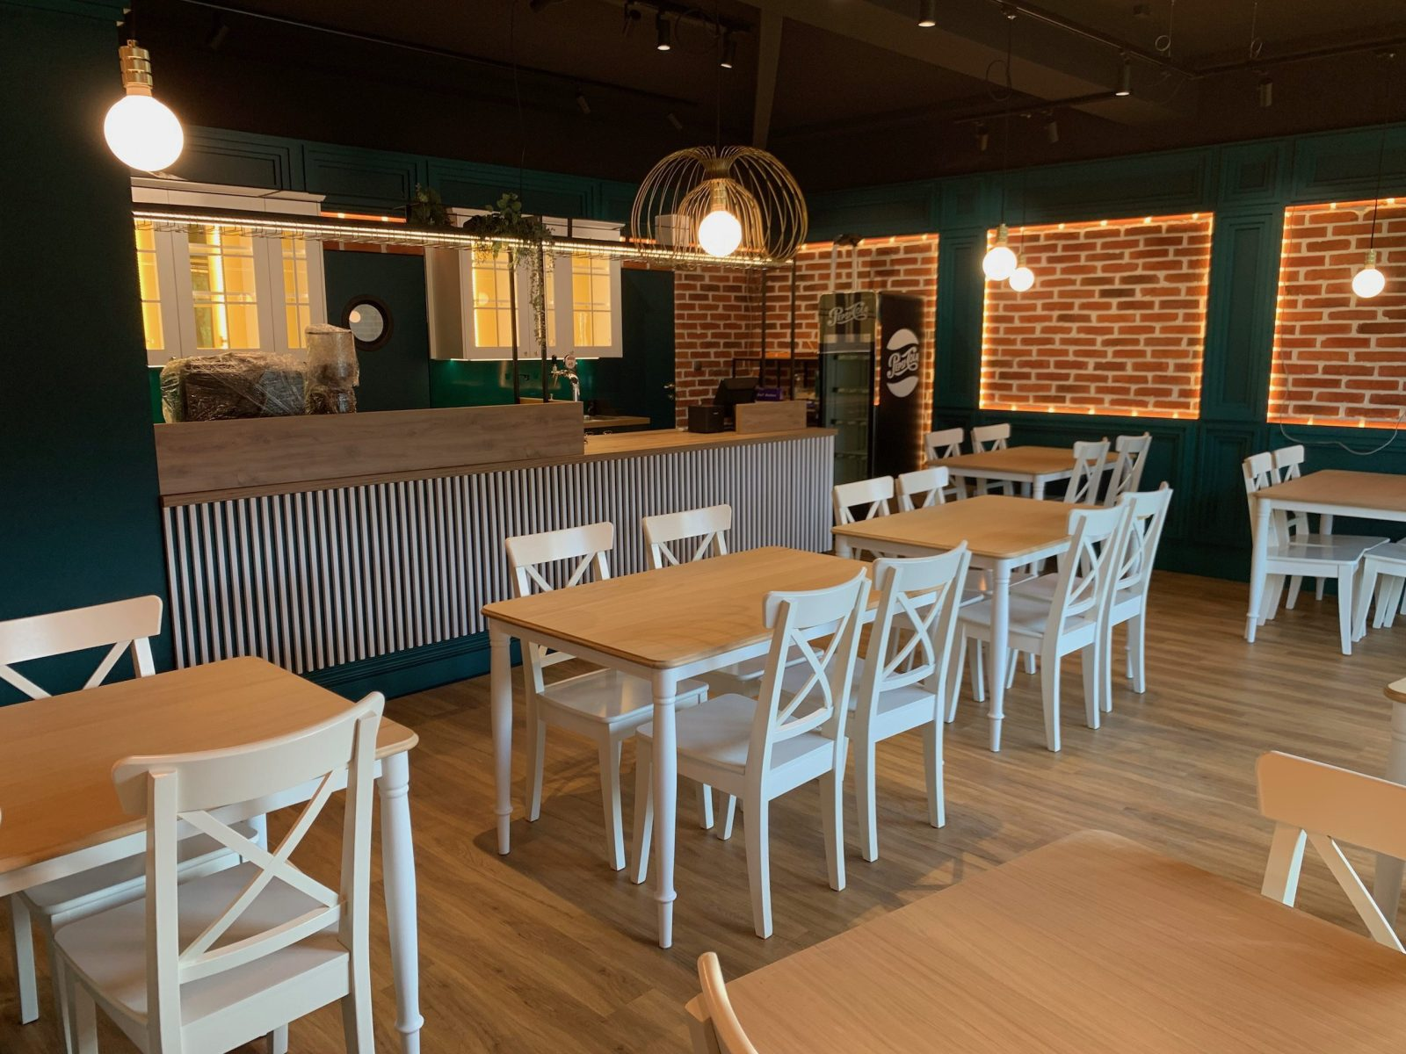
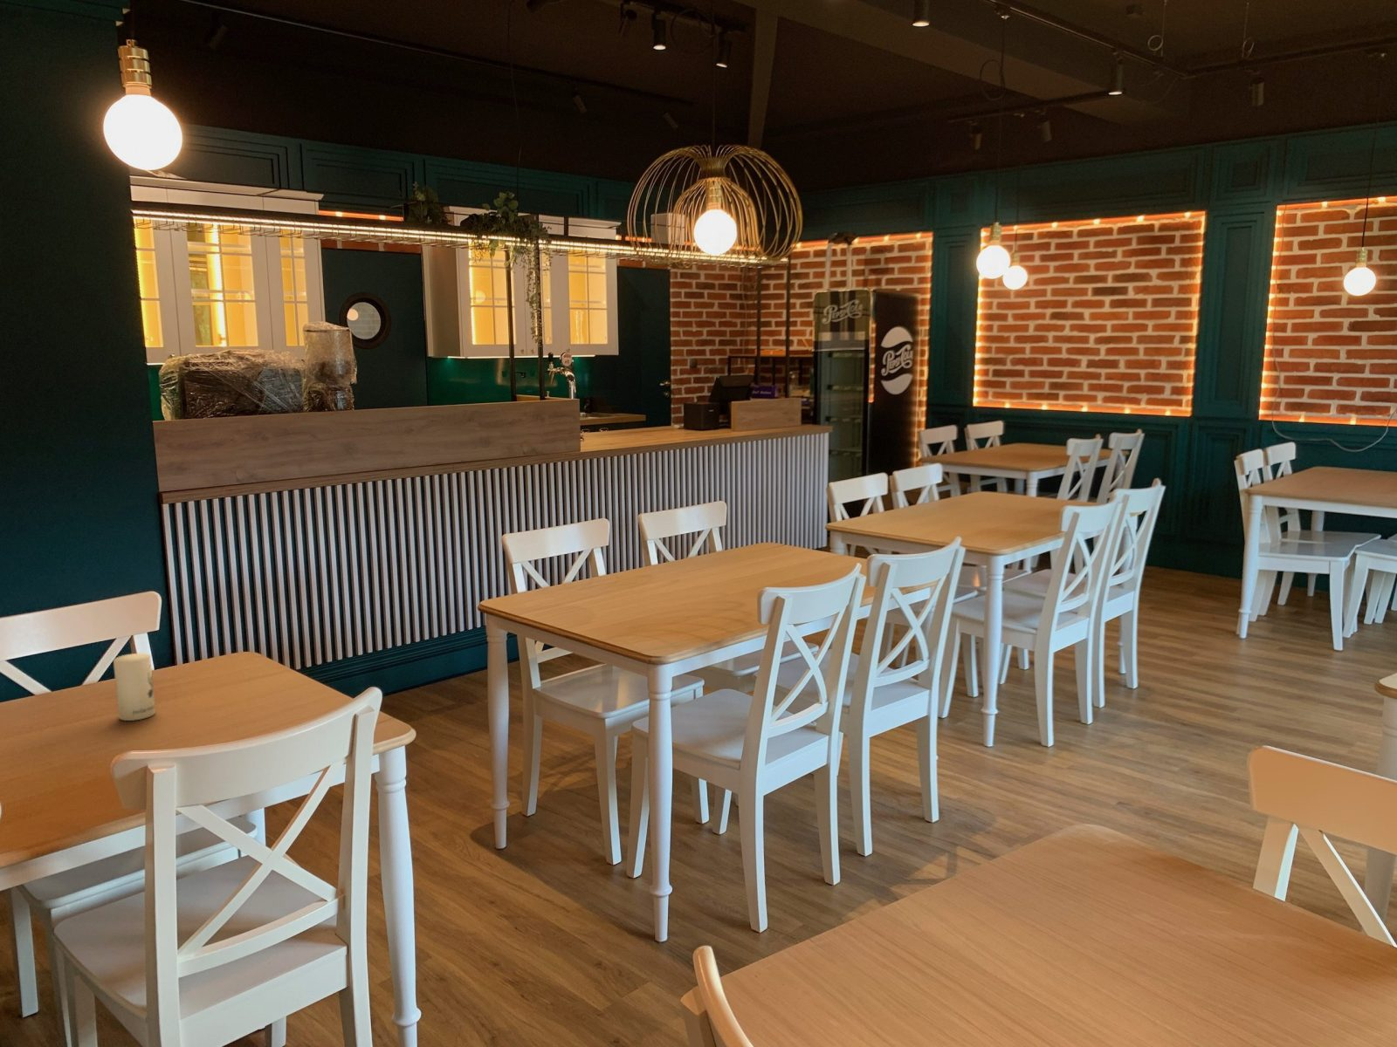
+ candle [112,652,156,721]
